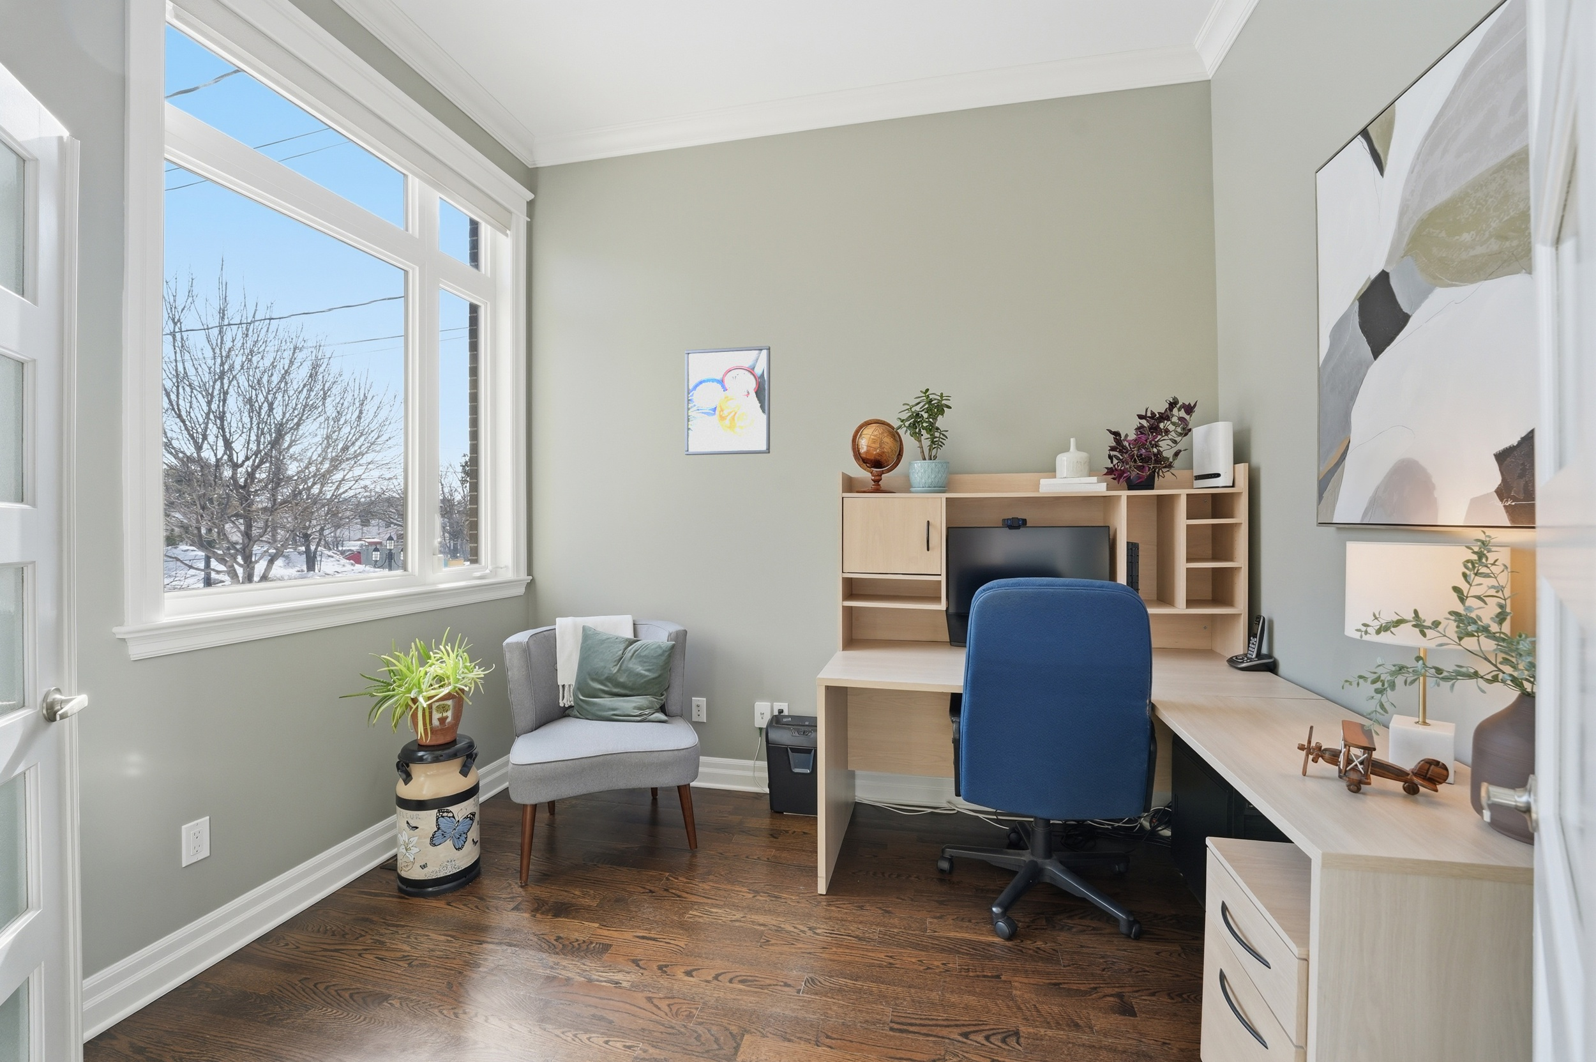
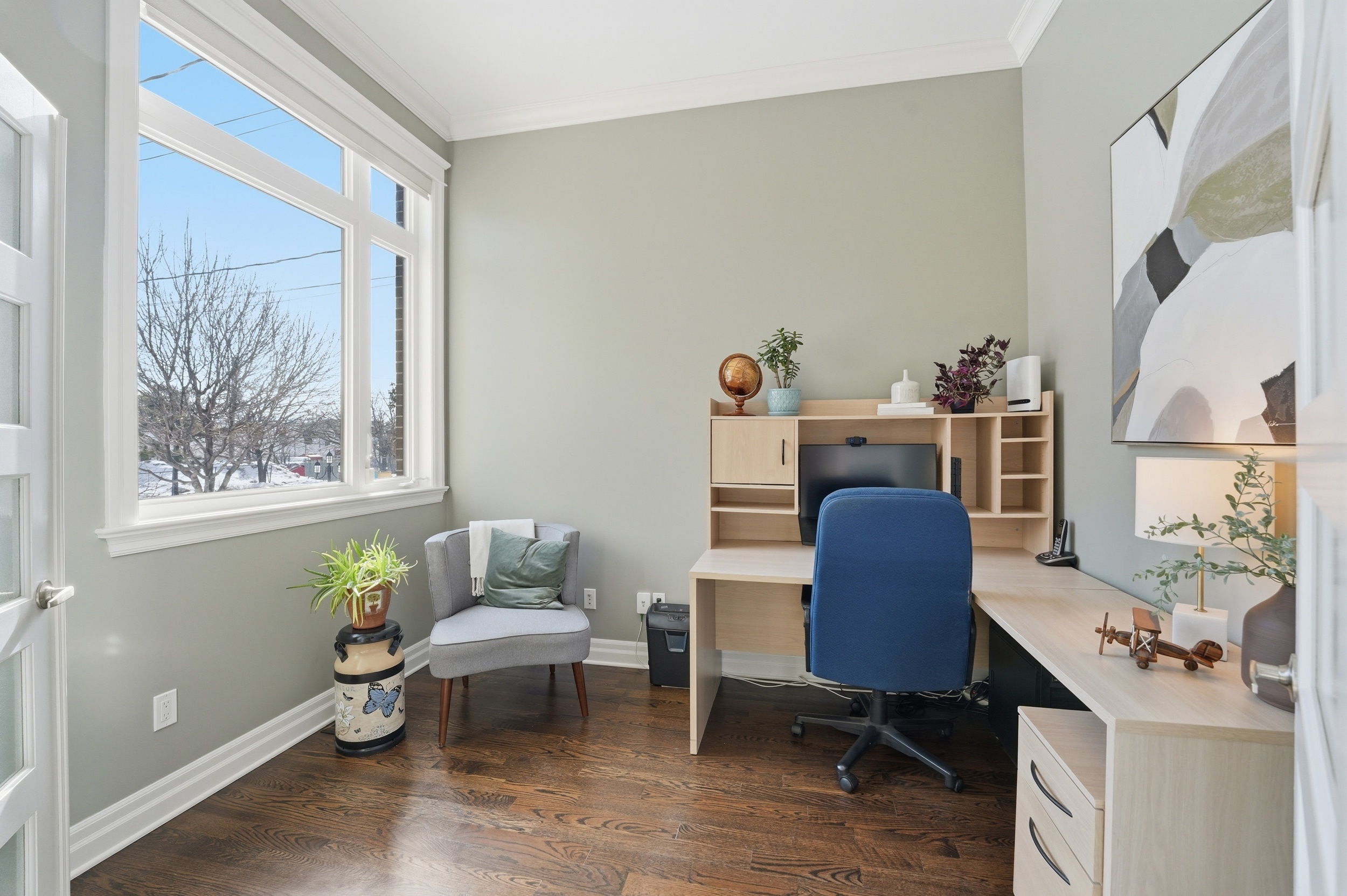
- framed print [685,345,771,456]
